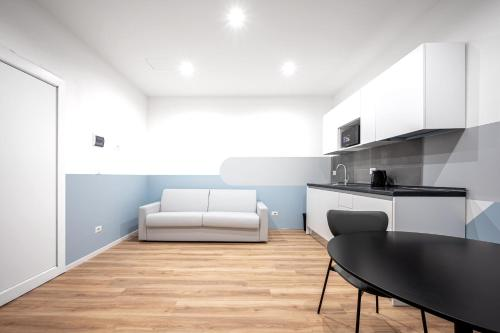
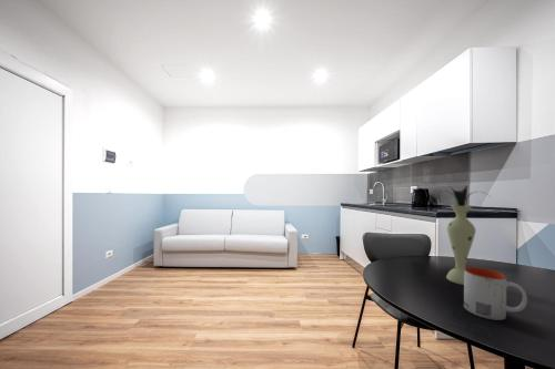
+ mug [463,266,528,321]
+ vase [435,184,492,286]
